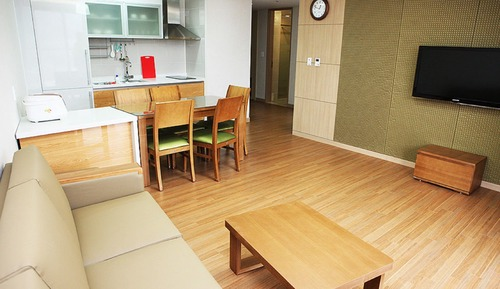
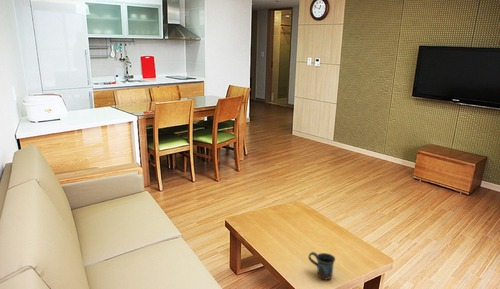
+ mug [308,251,336,280]
